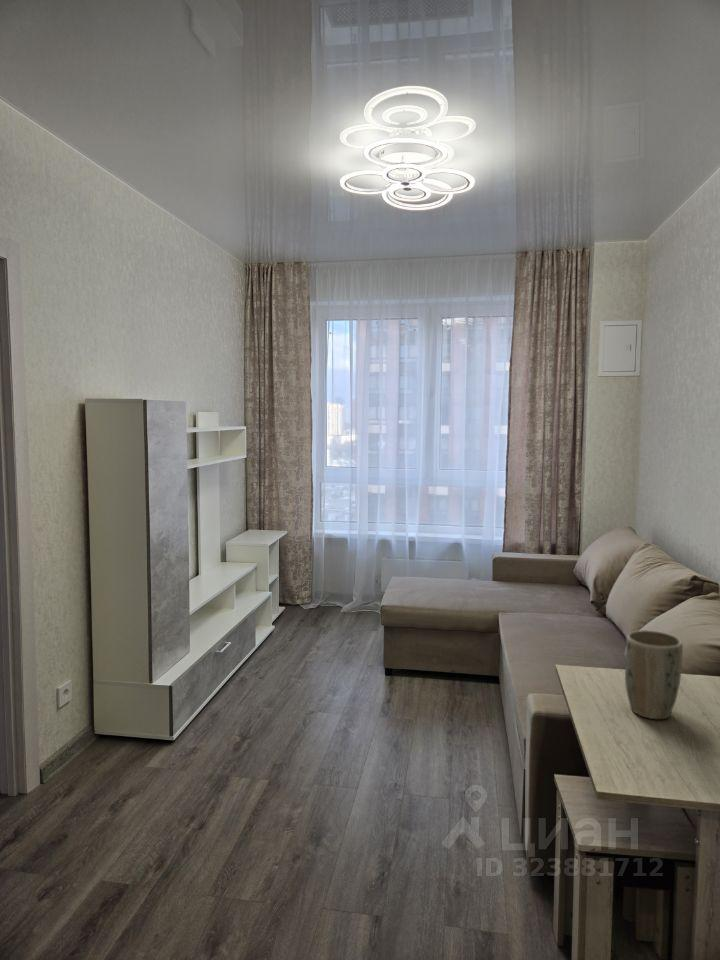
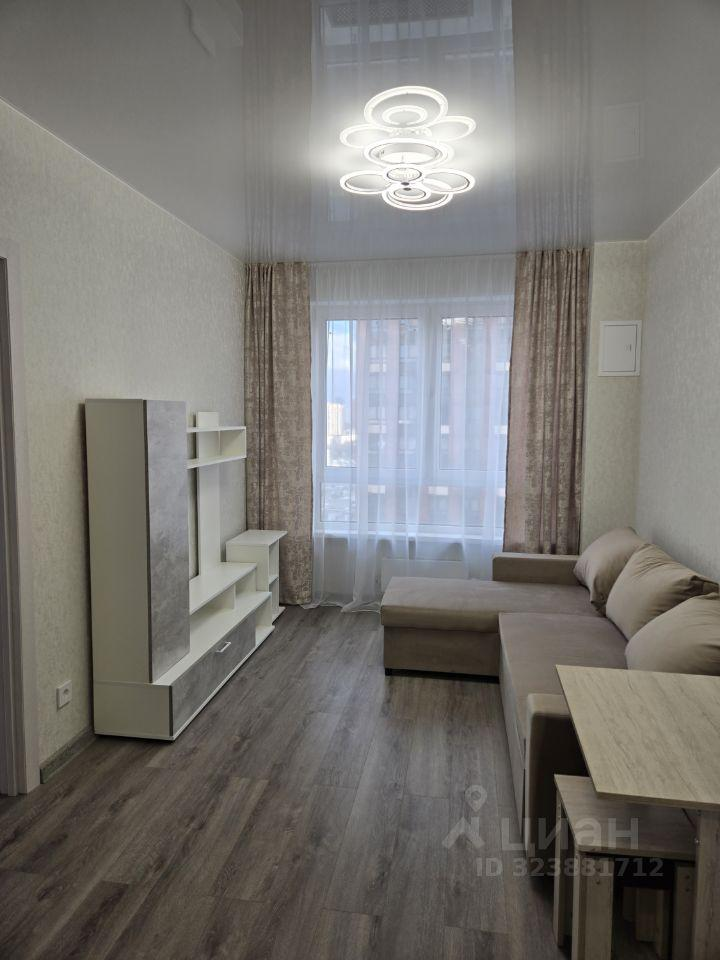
- plant pot [624,629,684,720]
